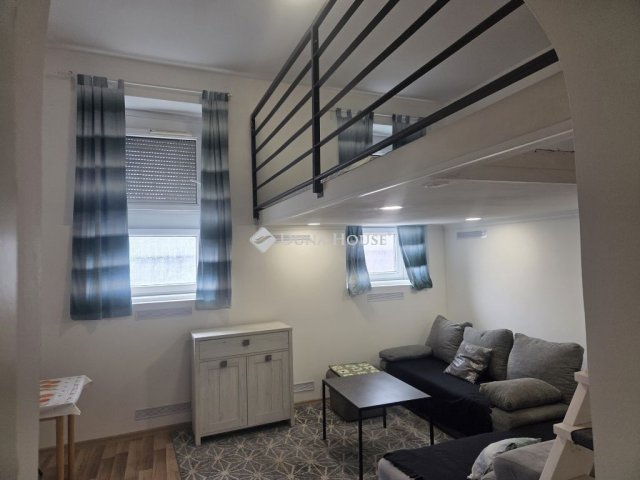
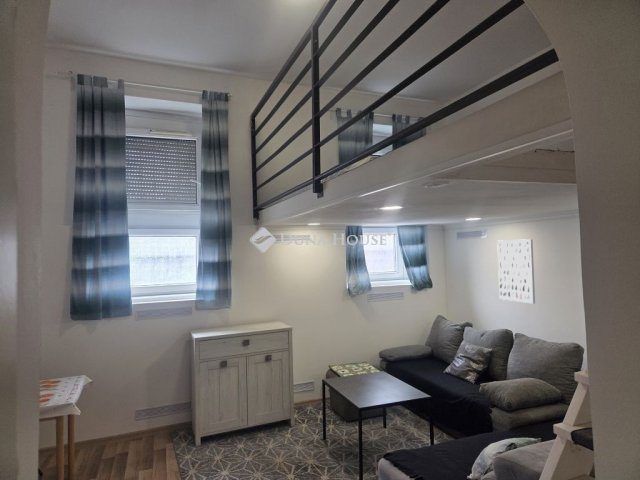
+ wall art [496,238,536,305]
